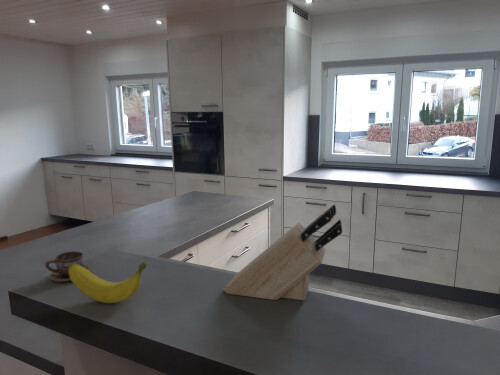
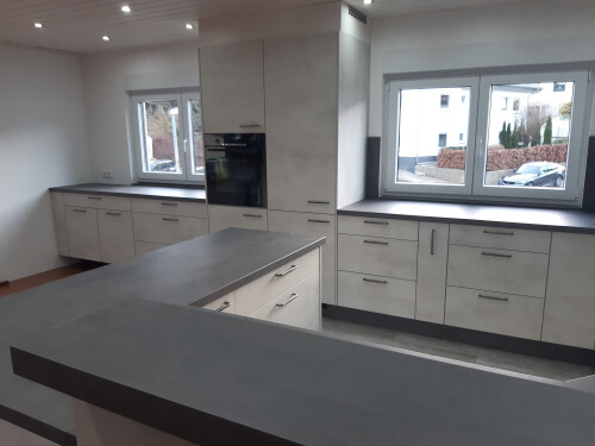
- cup [44,250,92,283]
- knife block [222,203,343,301]
- banana [68,261,148,304]
